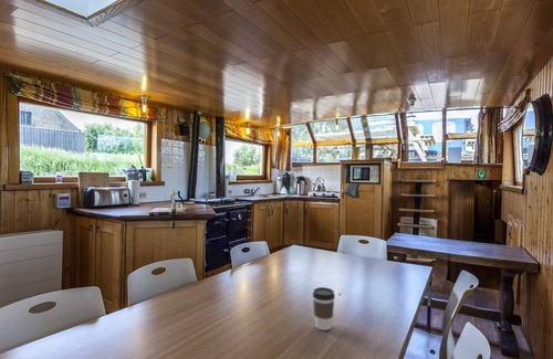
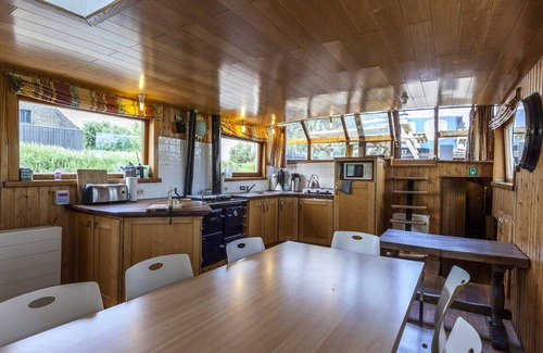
- coffee cup [312,286,336,331]
